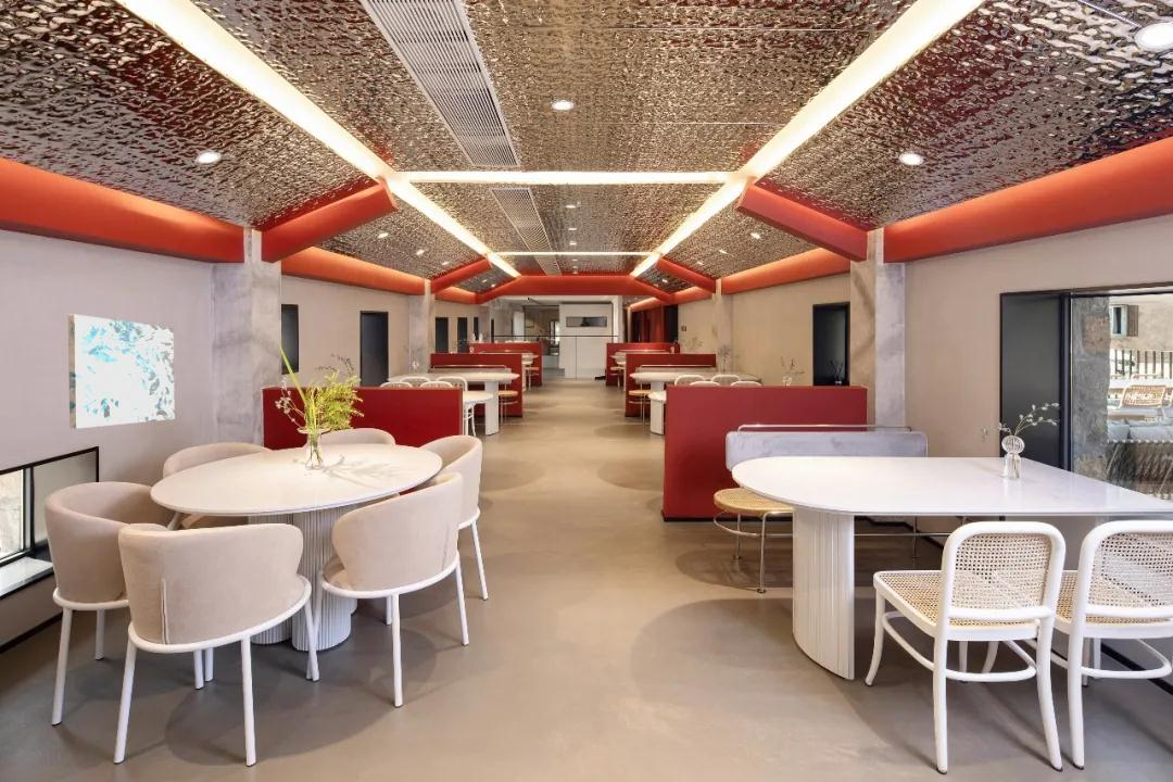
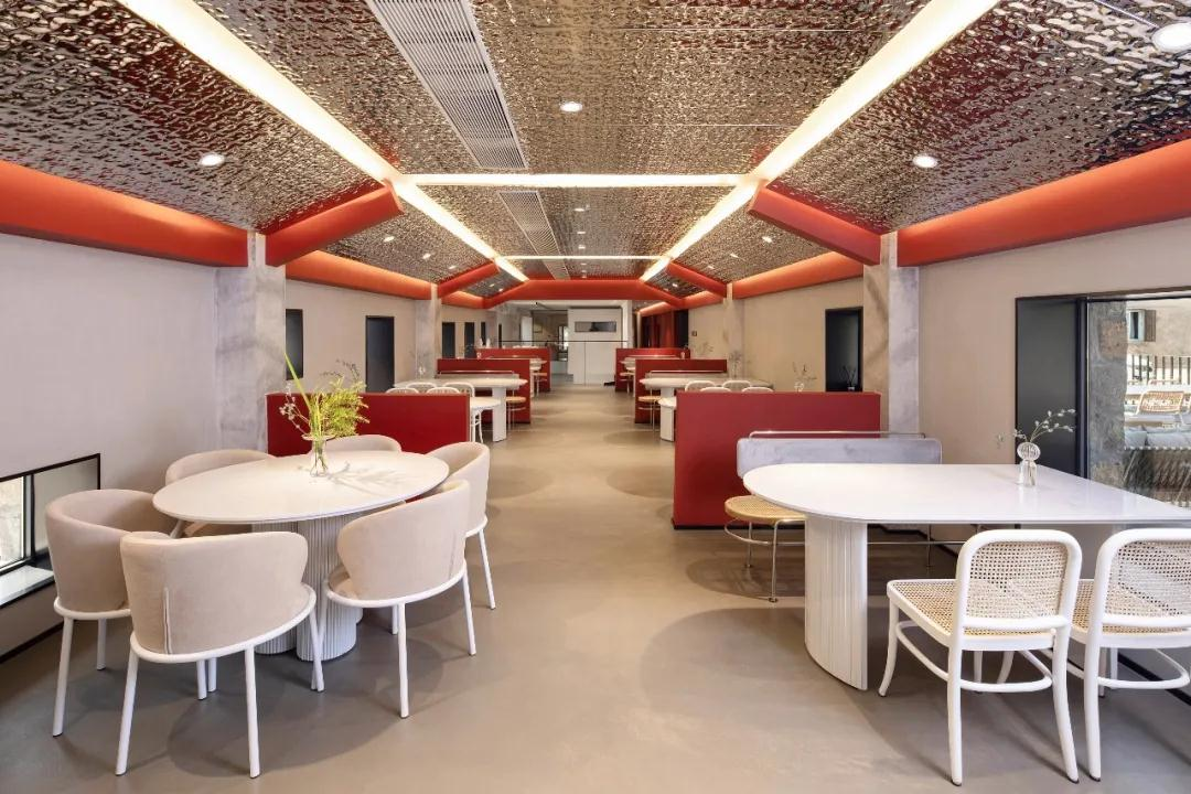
- wall art [67,314,176,429]
